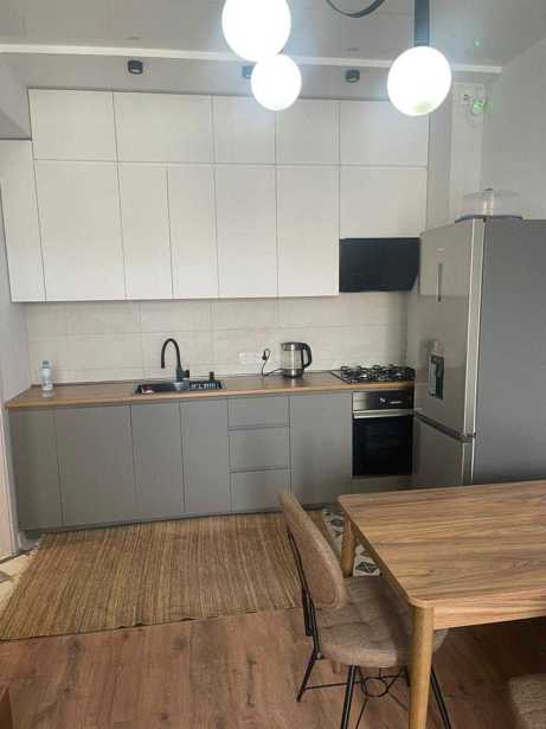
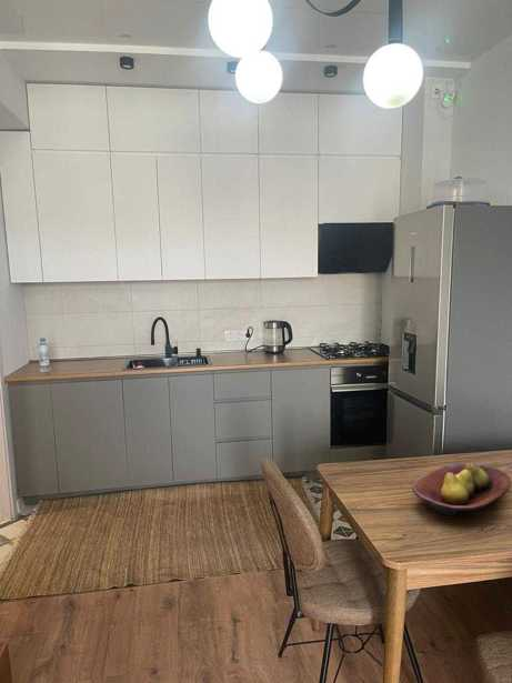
+ fruit bowl [411,462,512,516]
